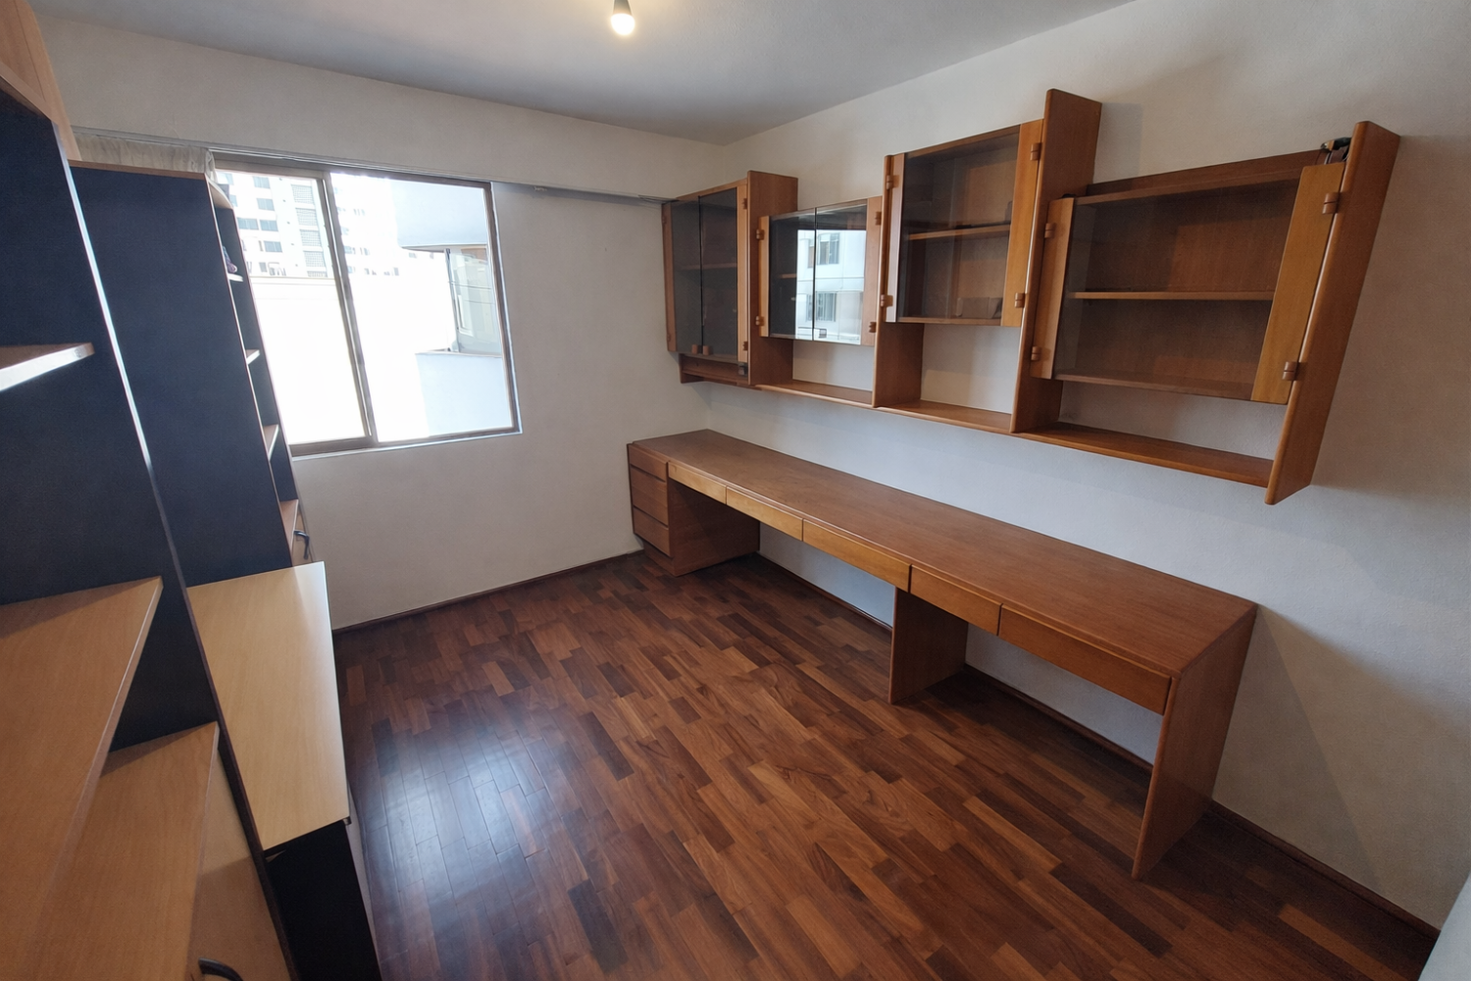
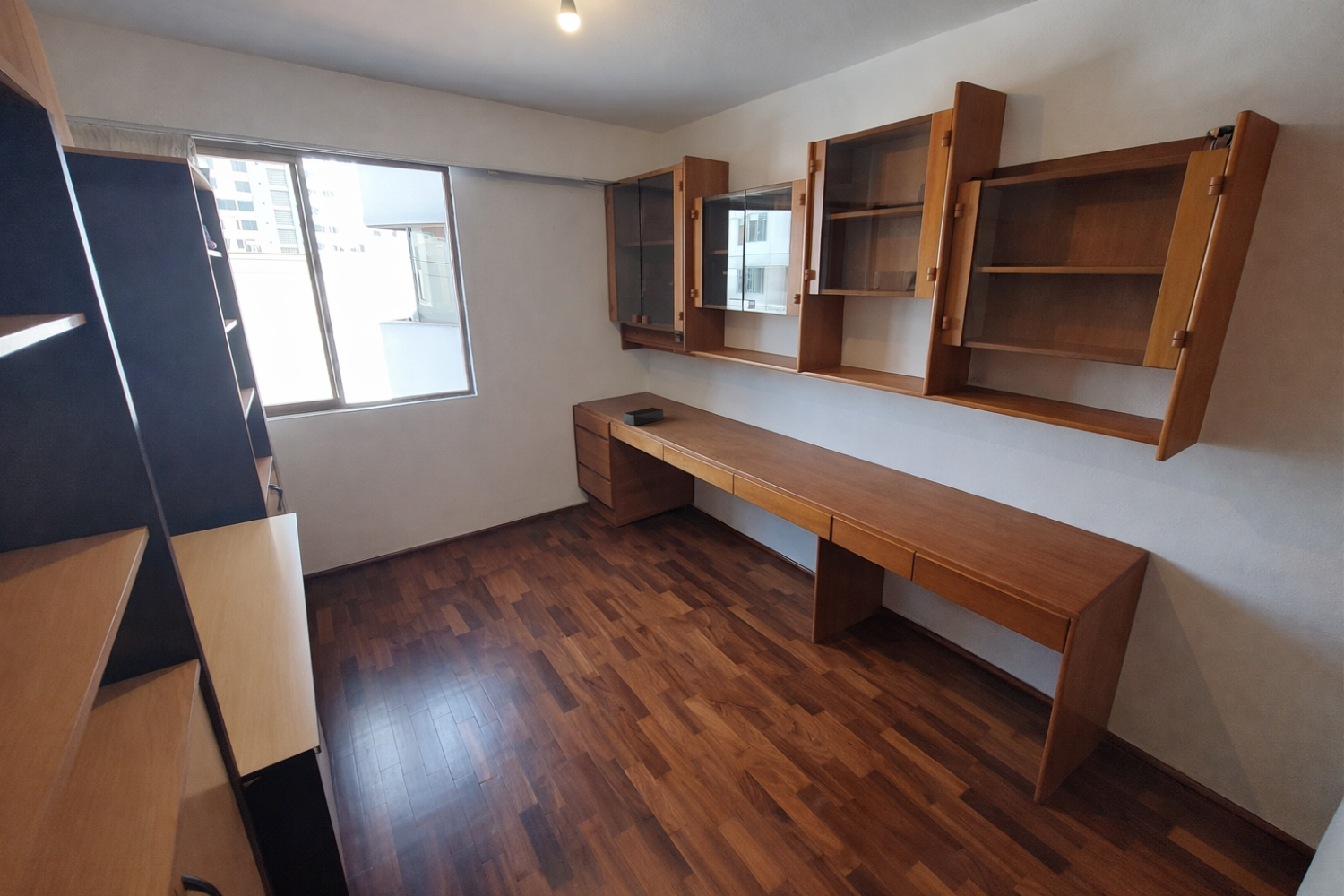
+ speaker [623,407,664,426]
